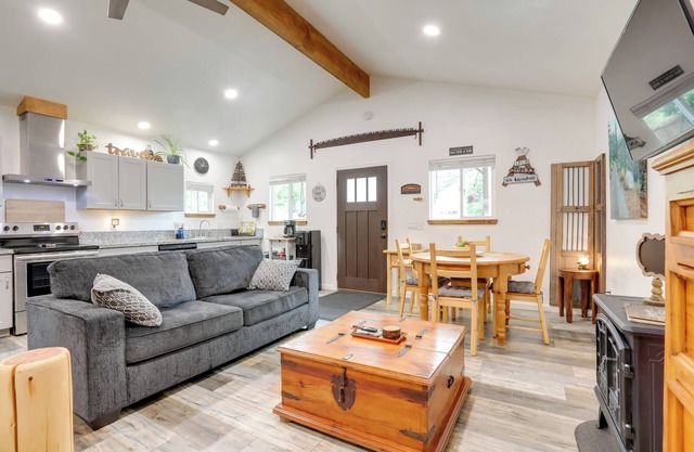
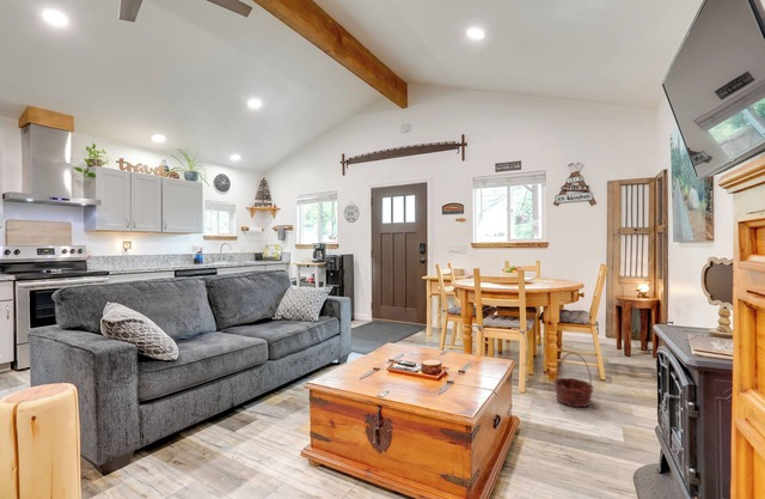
+ basket [552,352,595,408]
